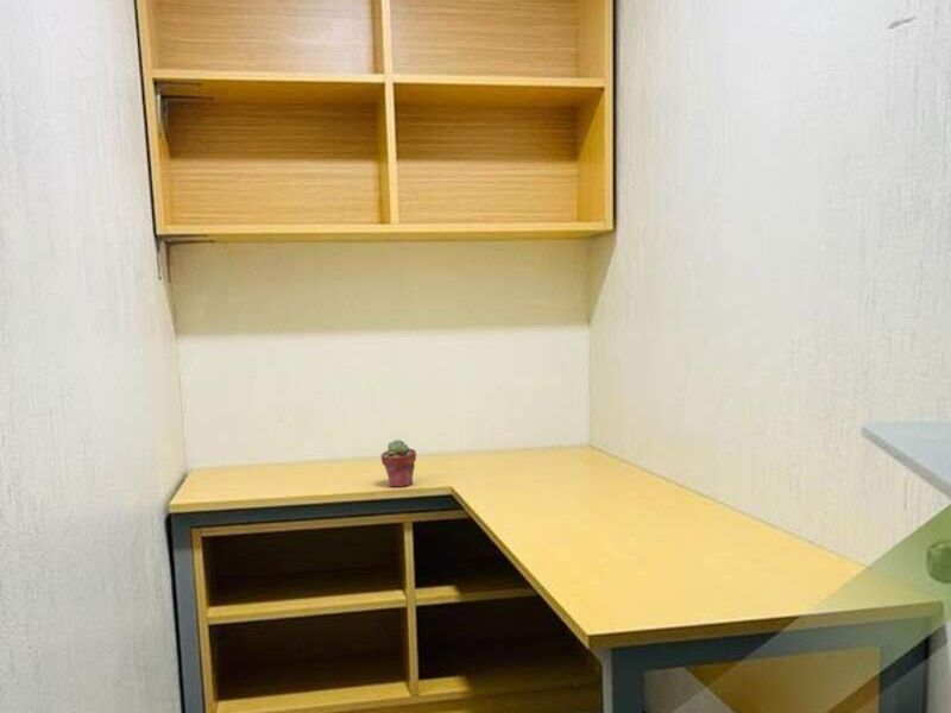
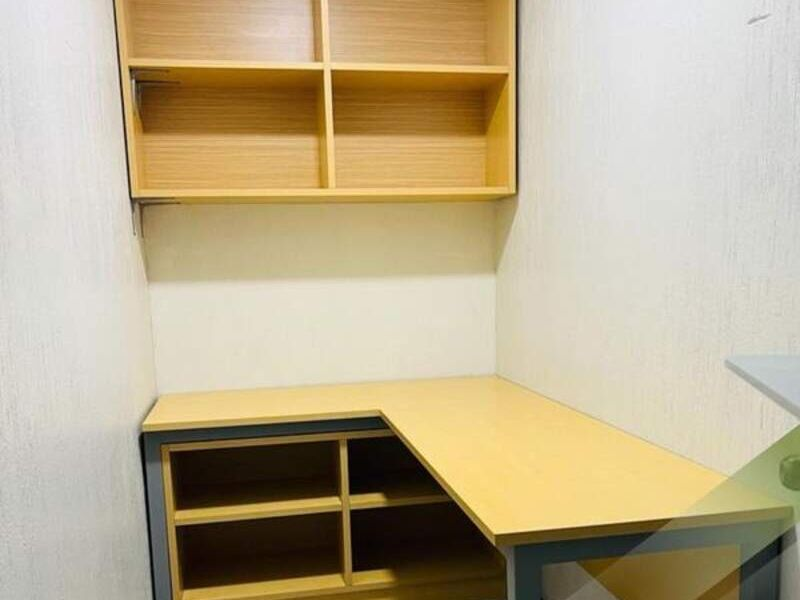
- potted succulent [379,438,417,488]
